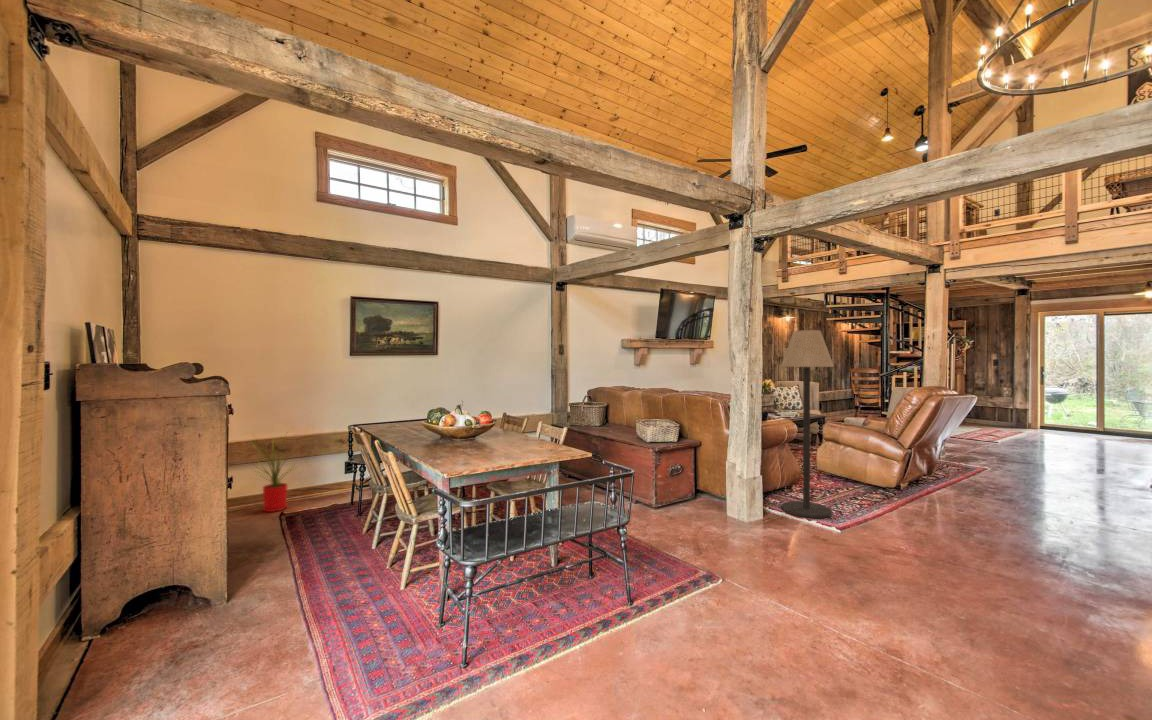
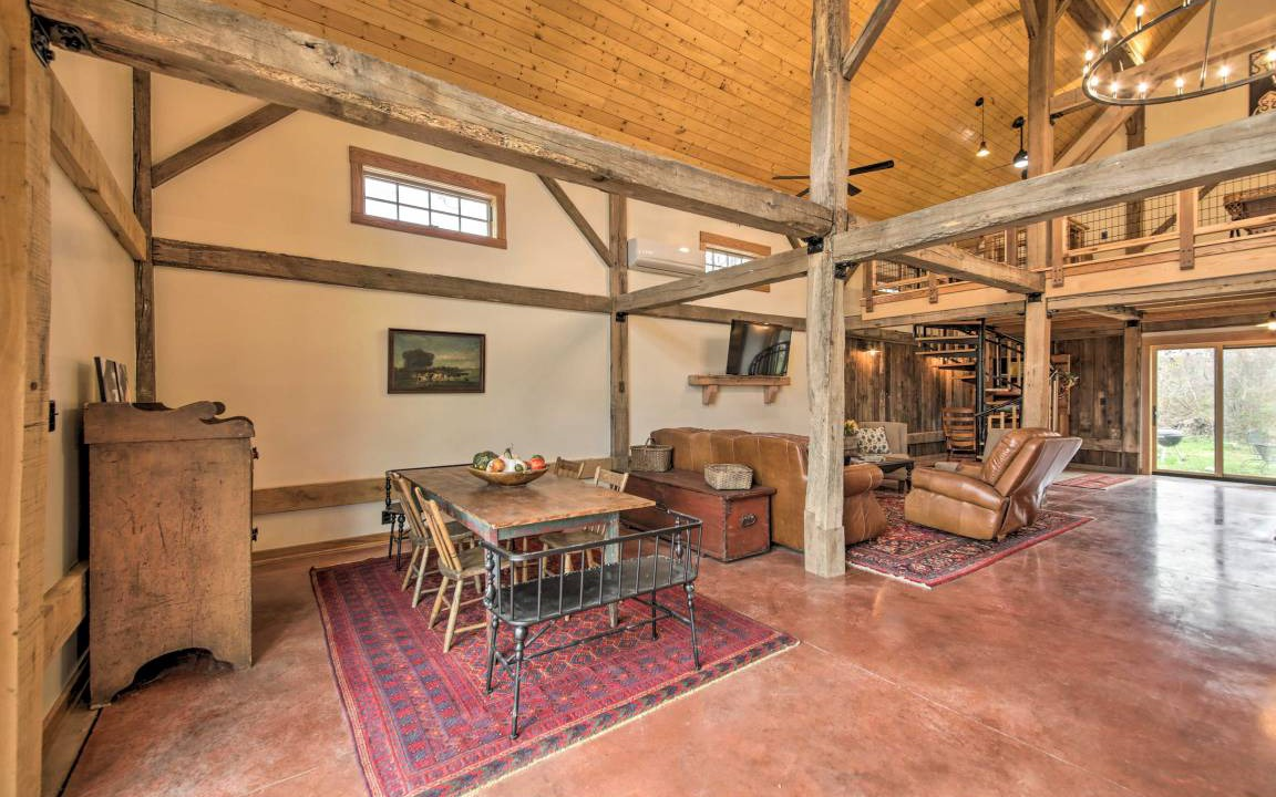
- floor lamp [780,329,835,519]
- house plant [239,430,310,513]
